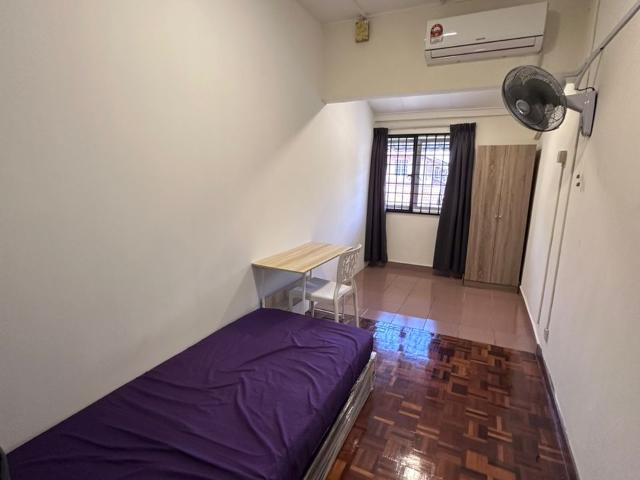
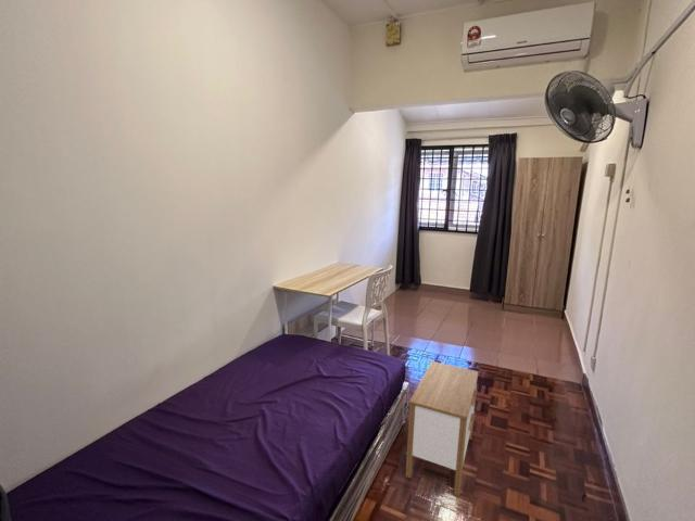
+ nightstand [405,360,480,497]
